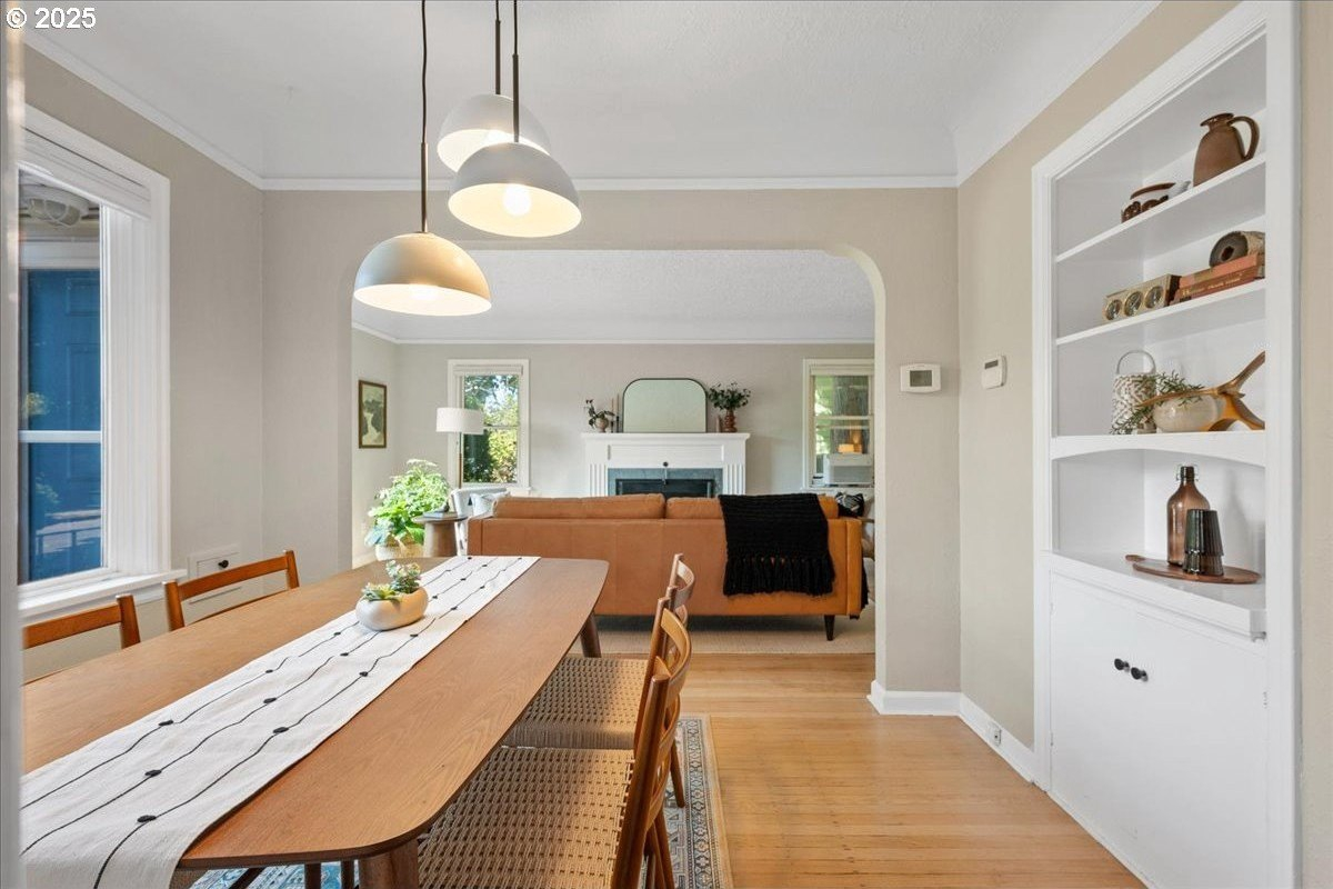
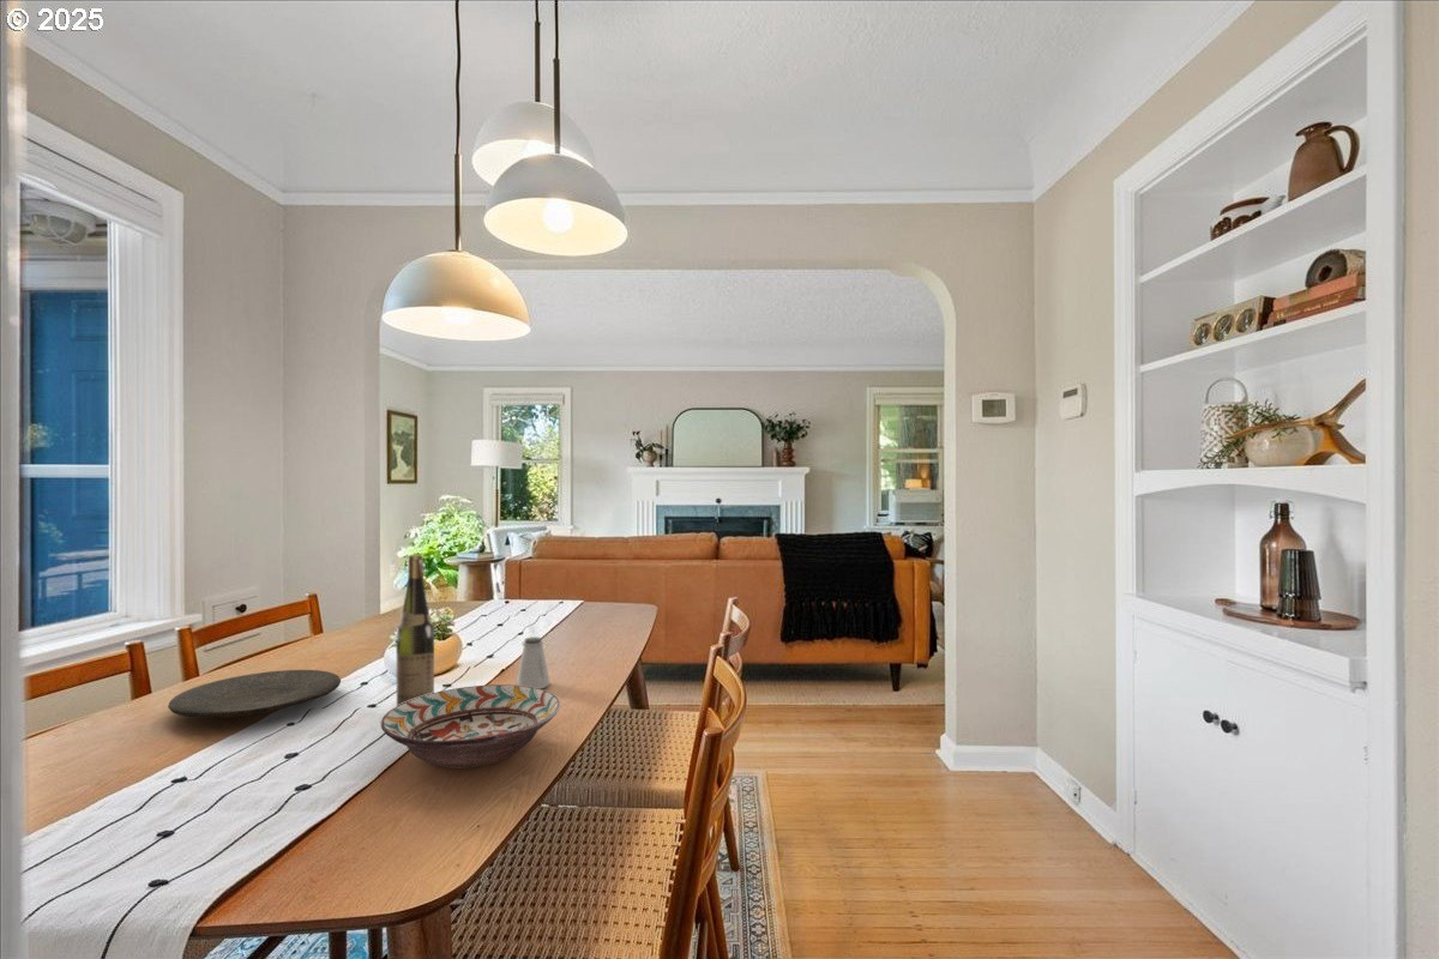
+ decorative bowl [379,683,561,770]
+ wine bottle [396,554,435,706]
+ plate [167,669,342,719]
+ saltshaker [514,635,552,689]
